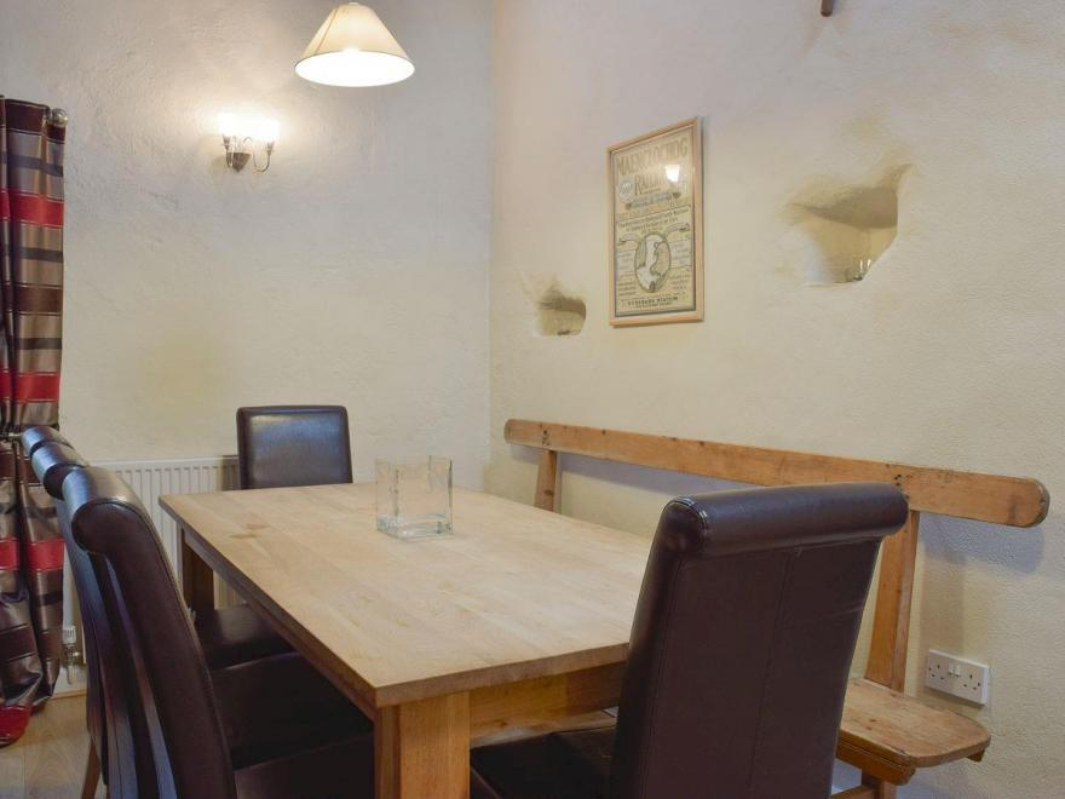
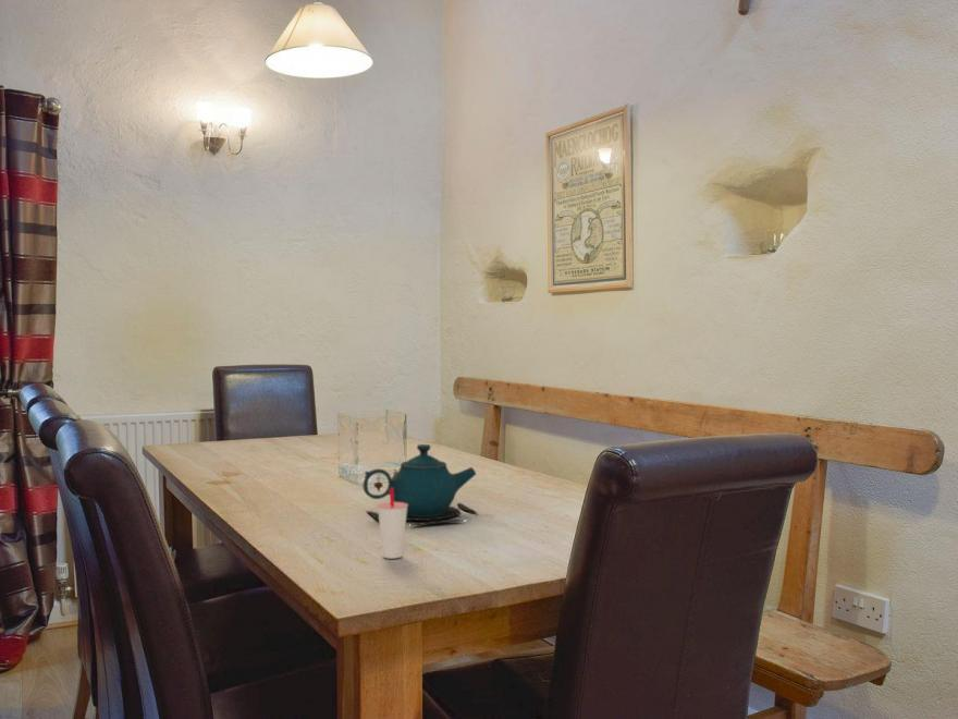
+ teapot [363,443,479,526]
+ cup [377,488,408,560]
